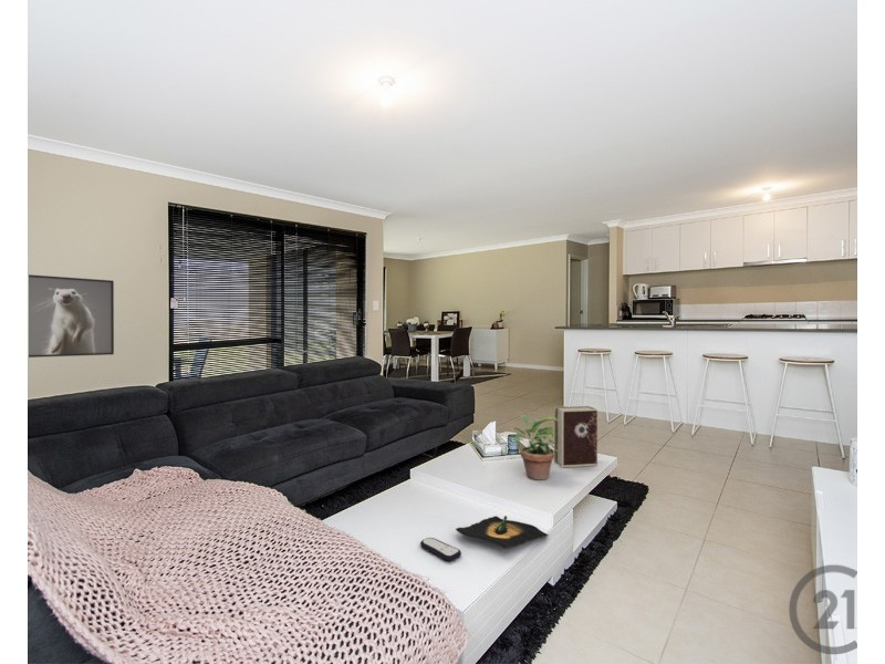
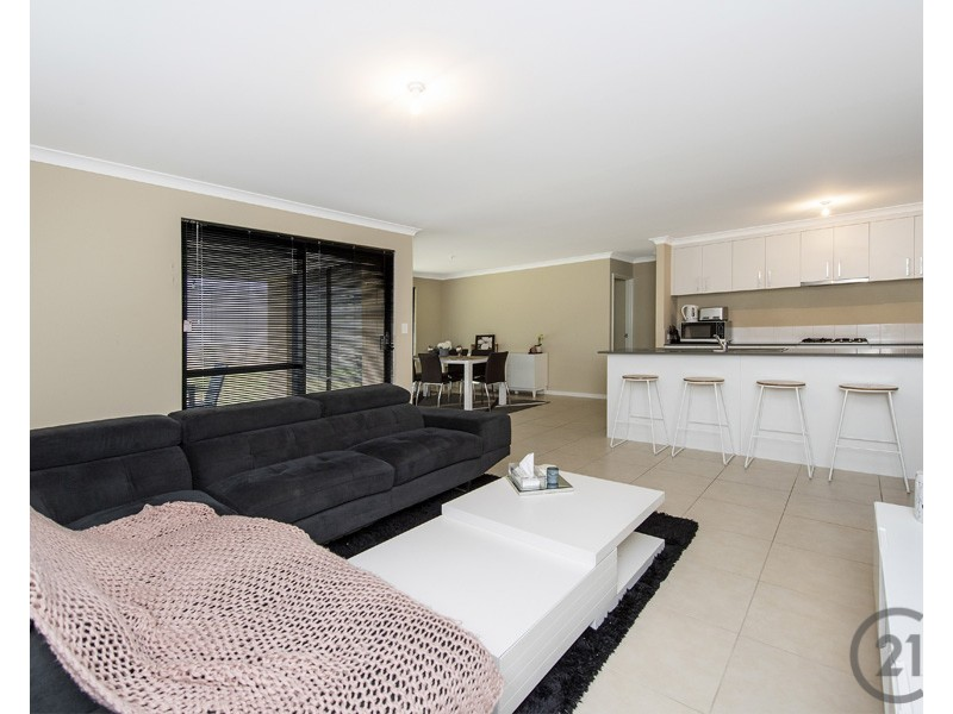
- tequila [455,515,550,549]
- book [553,405,598,468]
- potted plant [512,414,558,480]
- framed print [28,273,115,359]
- remote control [419,537,462,562]
